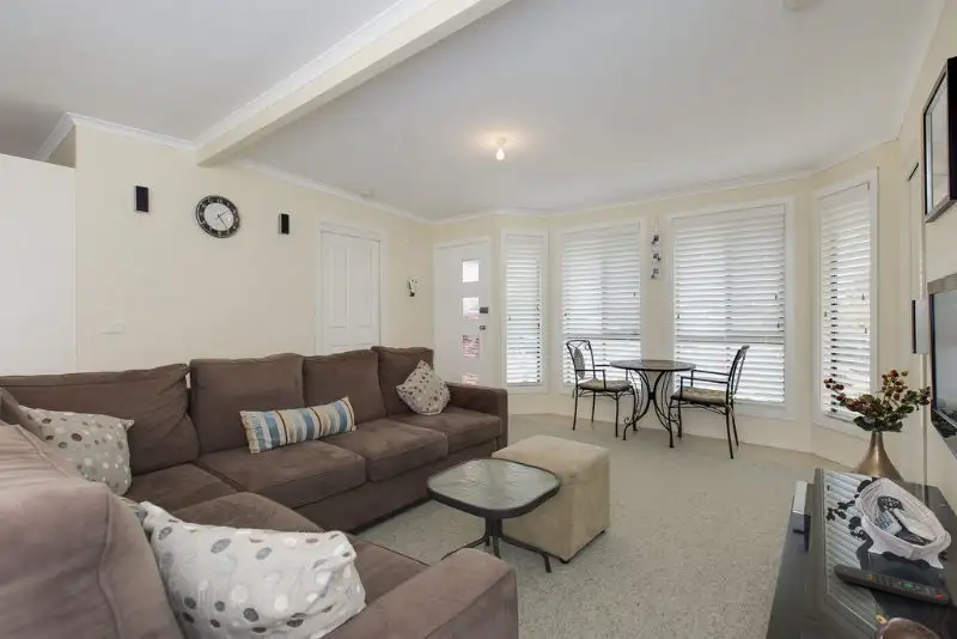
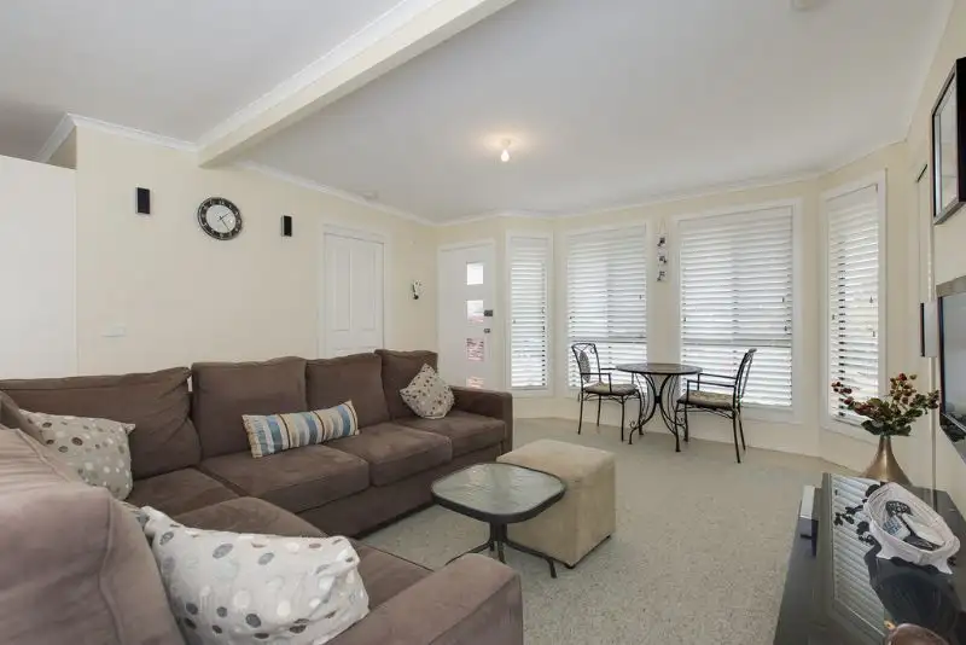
- remote control [833,562,950,605]
